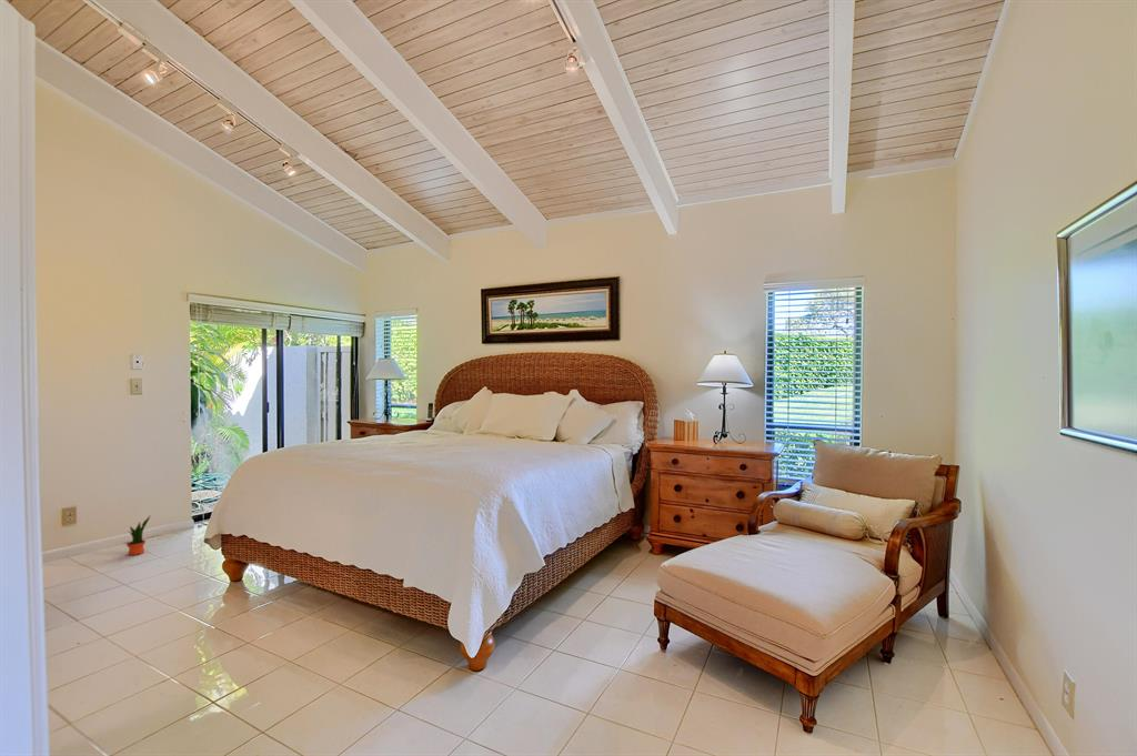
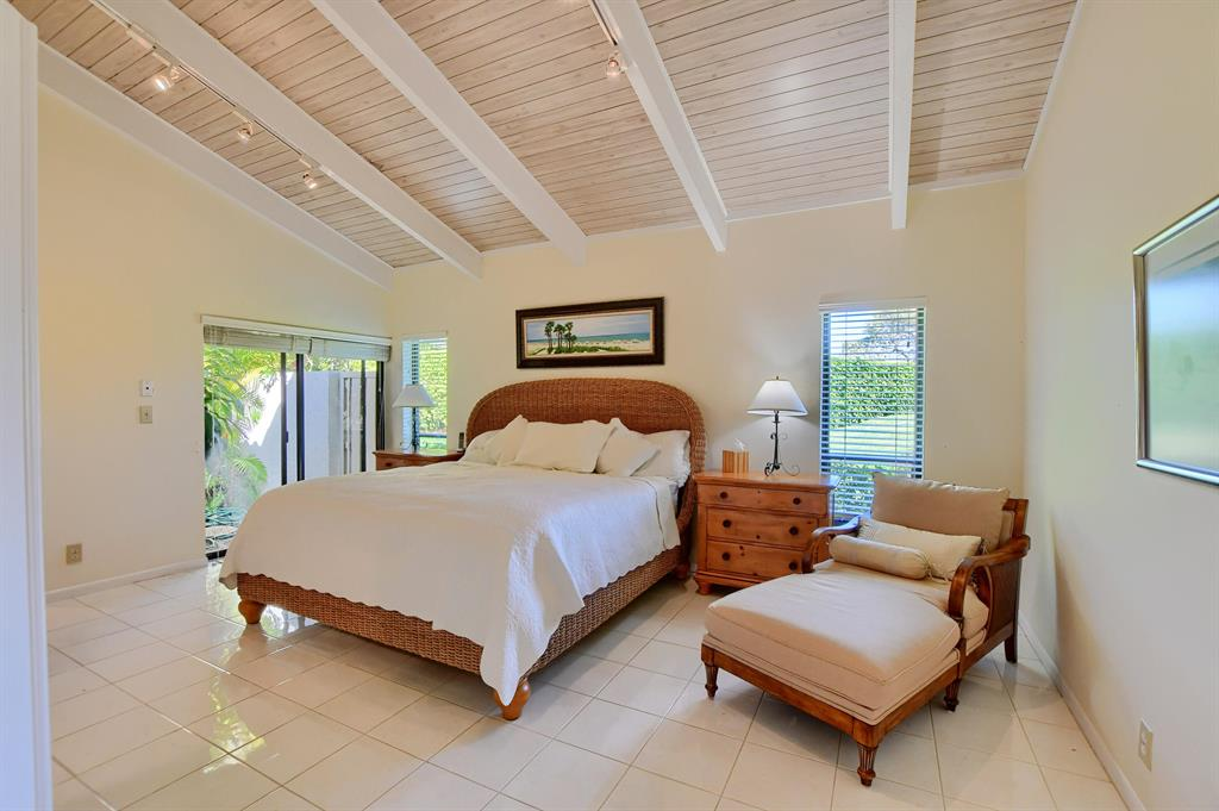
- potted plant [125,515,151,556]
